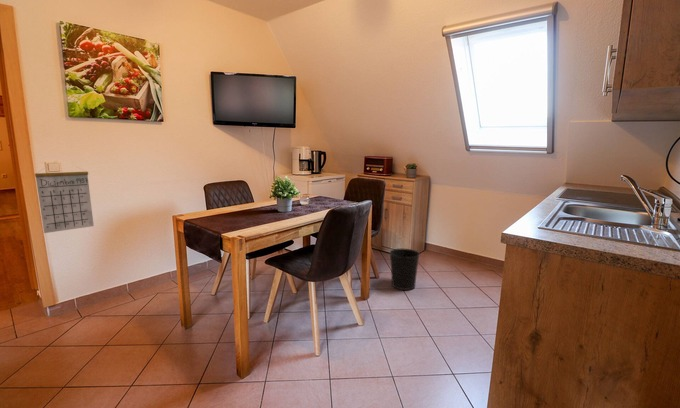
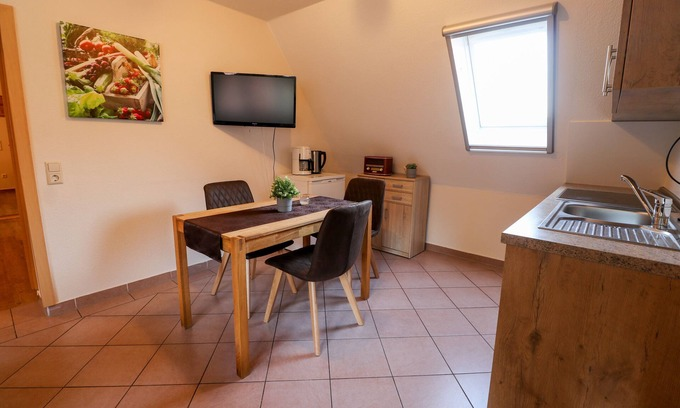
- calendar [34,160,95,234]
- wastebasket [388,248,421,291]
